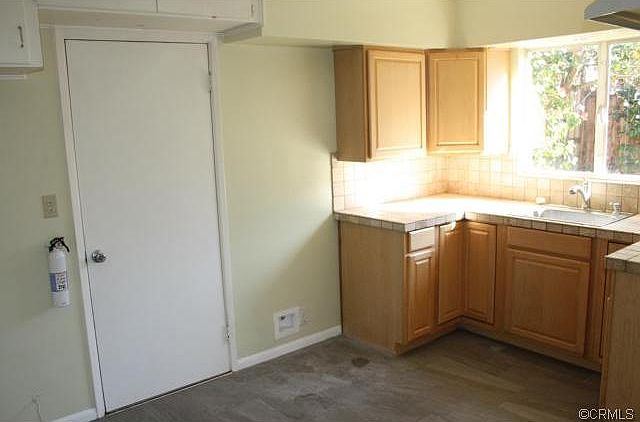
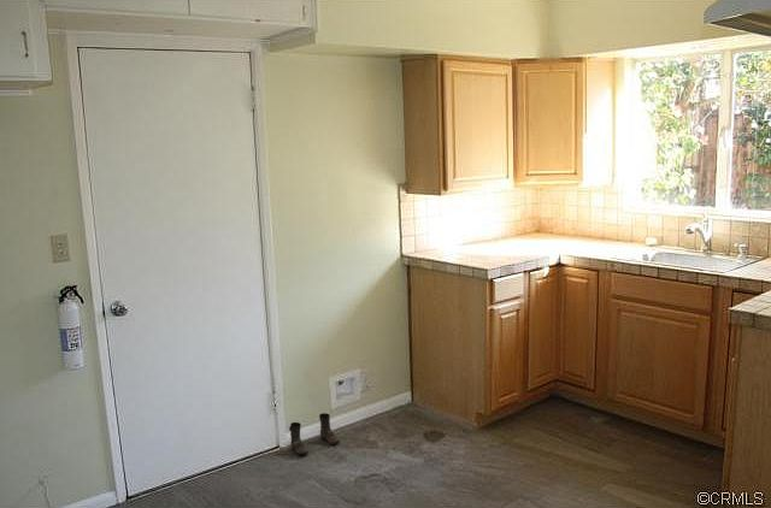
+ boots [288,412,341,456]
